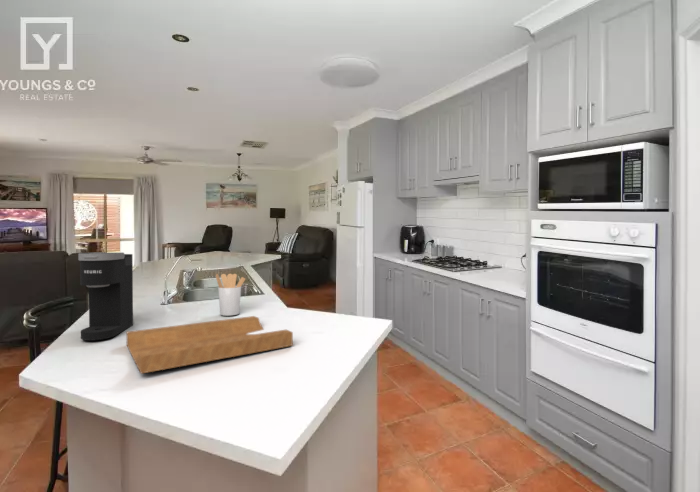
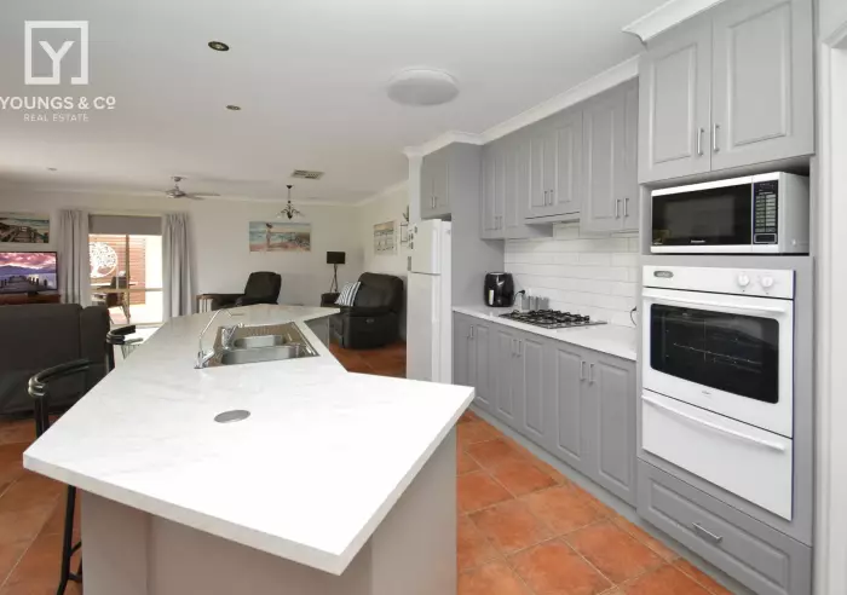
- utensil holder [215,273,246,317]
- coffee maker [77,252,134,342]
- cutting board [126,315,294,375]
